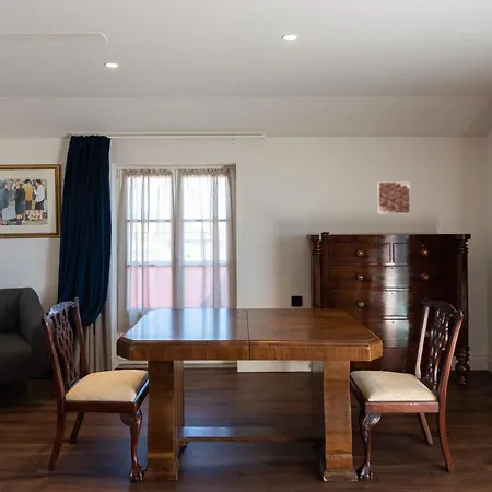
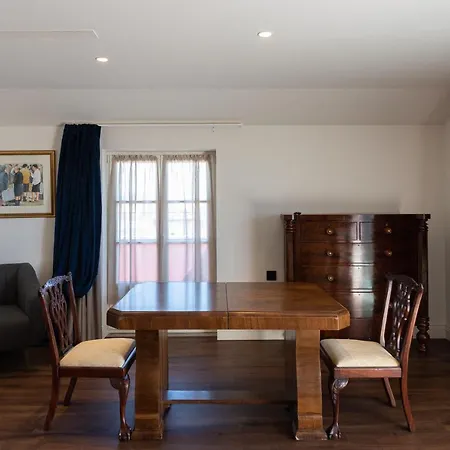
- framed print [376,180,411,215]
